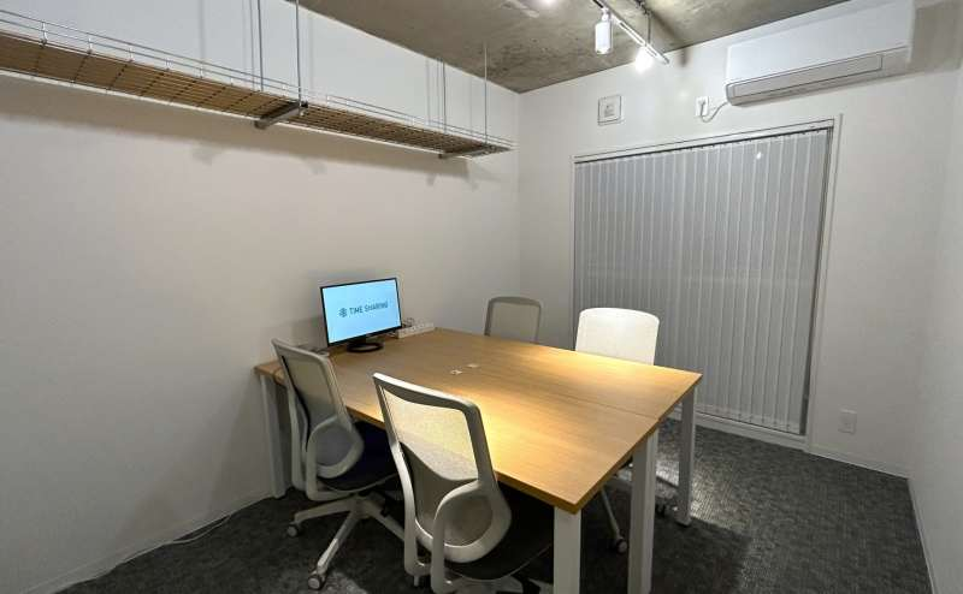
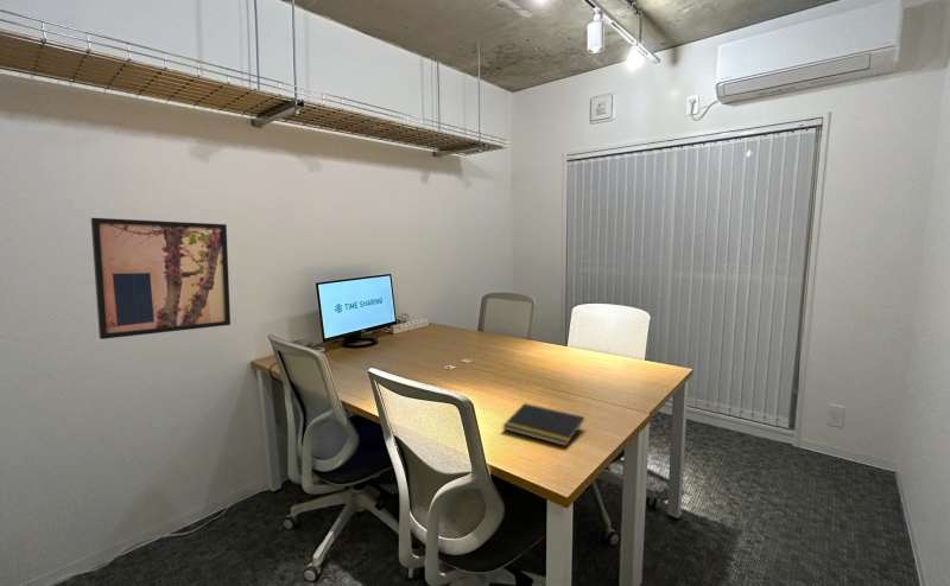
+ wall art [90,217,232,340]
+ notepad [501,402,585,447]
